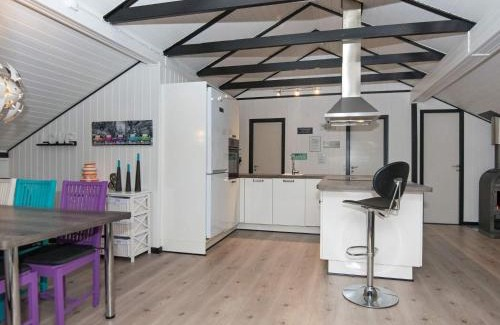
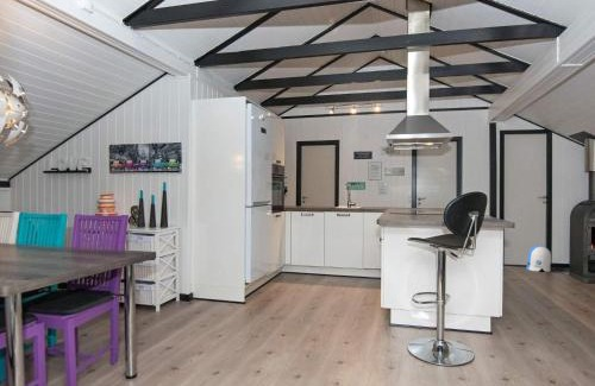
+ sun visor [525,245,552,273]
